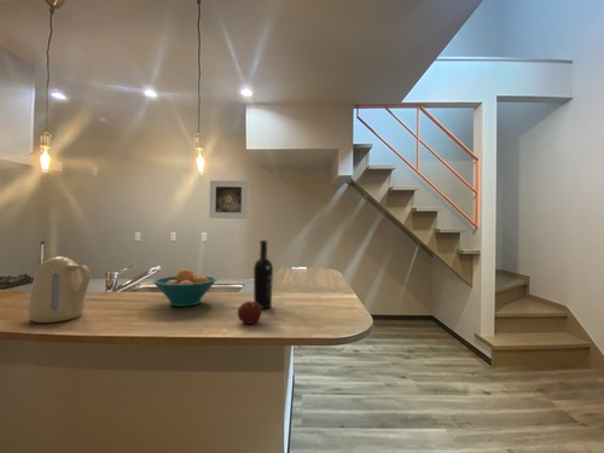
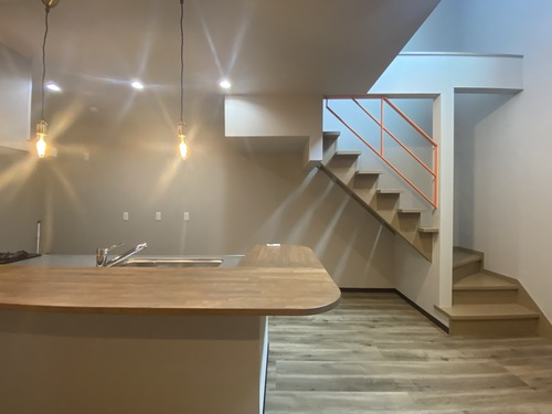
- kettle [27,256,92,324]
- apple [237,301,263,325]
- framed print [208,180,249,220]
- wine bottle [252,239,274,310]
- fruit bowl [152,267,217,308]
